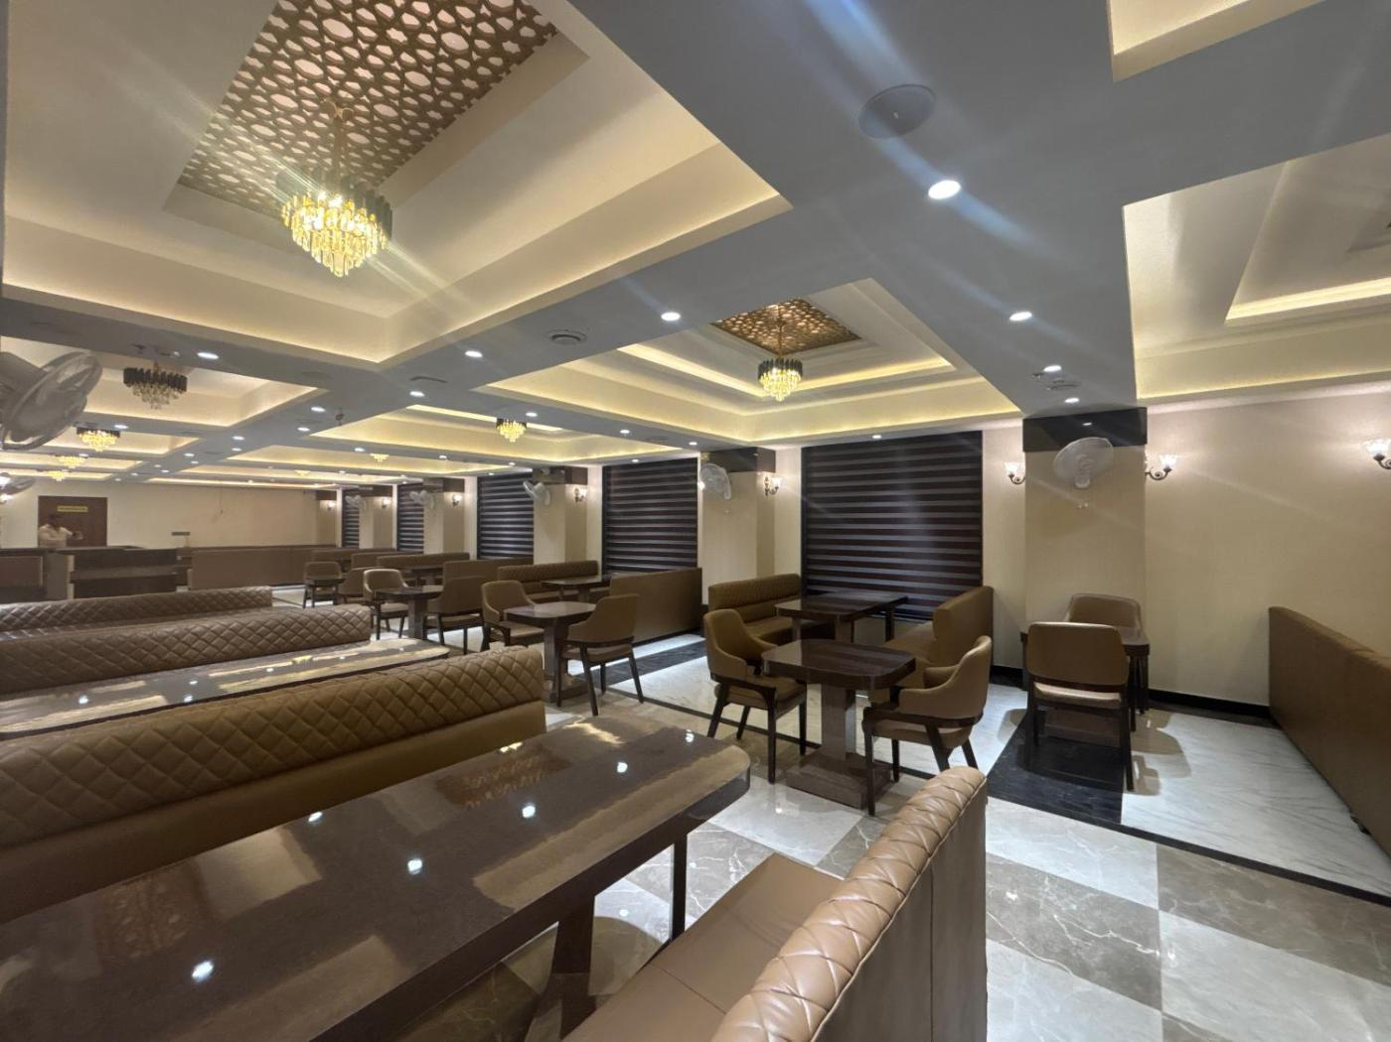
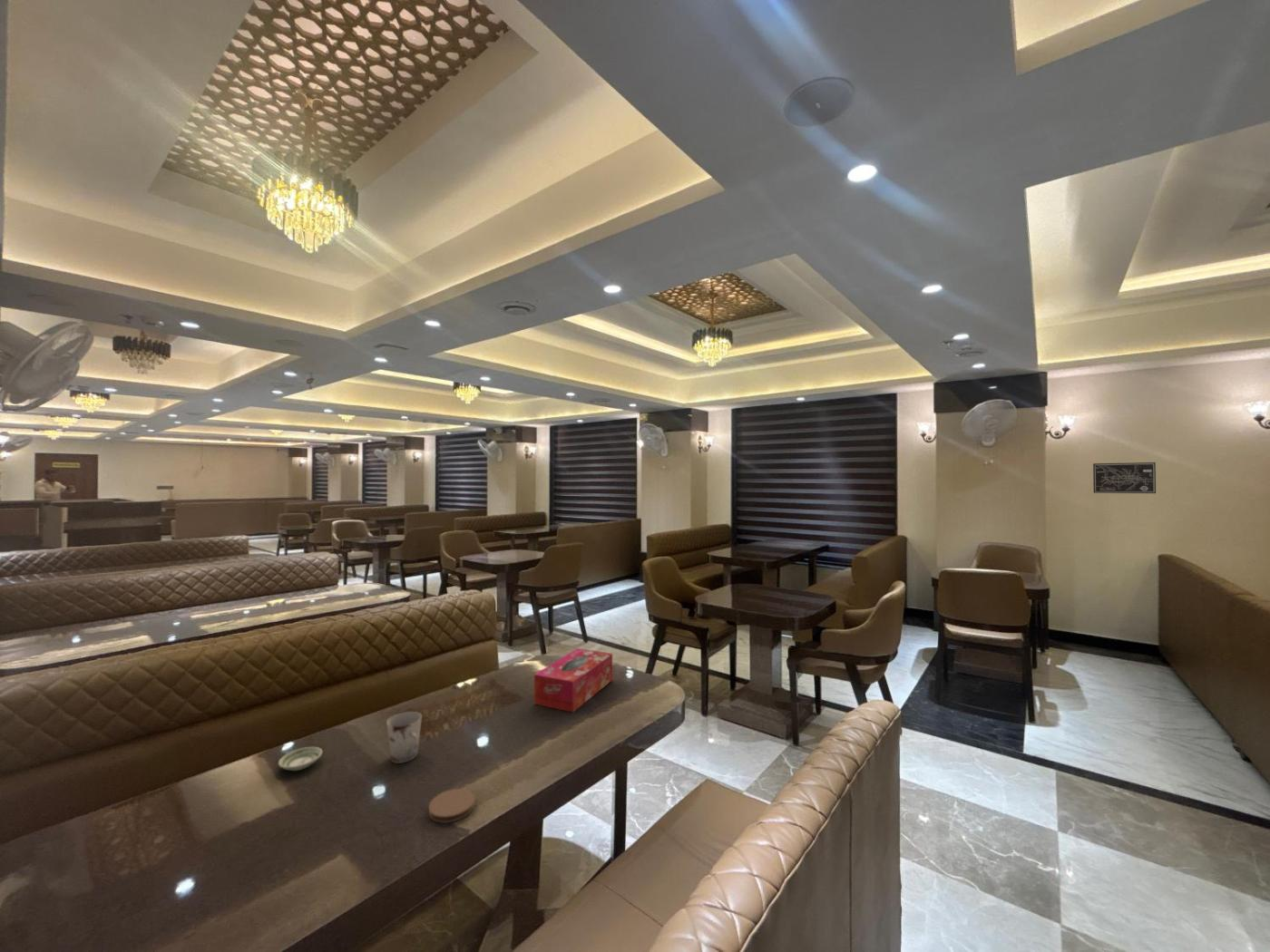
+ saucer [278,746,323,772]
+ cup [386,711,423,764]
+ wall art [1092,461,1157,494]
+ coaster [428,788,476,824]
+ tissue box [533,647,613,714]
